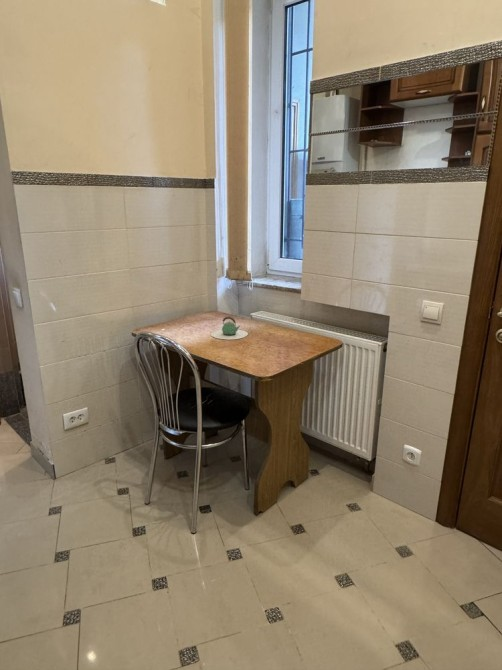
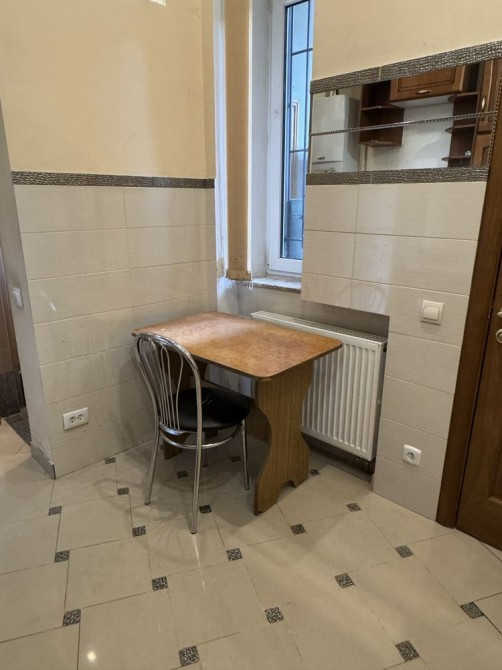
- teapot [210,316,249,341]
